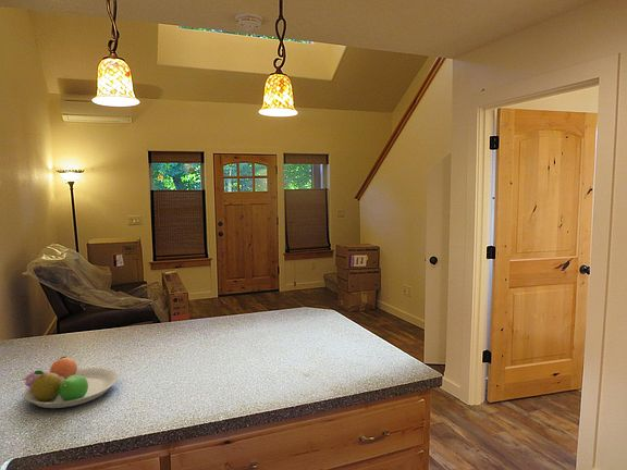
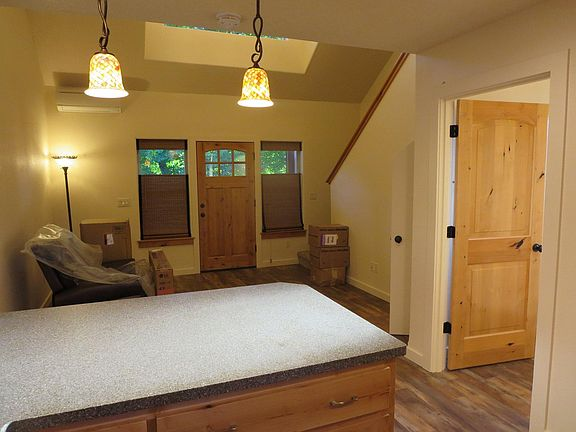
- fruit bowl [22,356,119,409]
